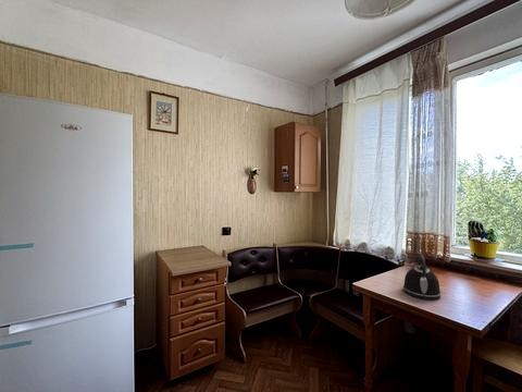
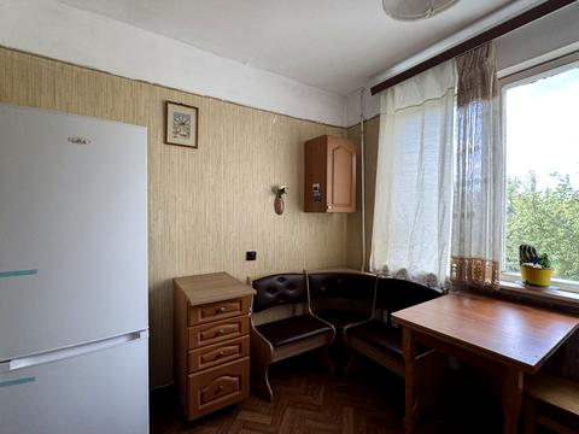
- kettle [402,254,443,301]
